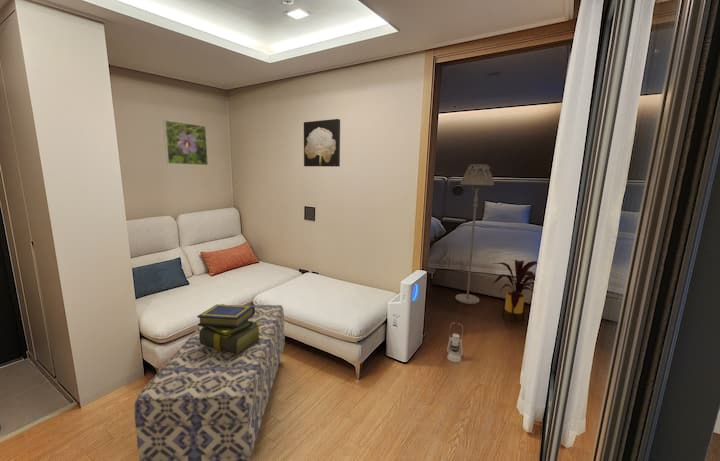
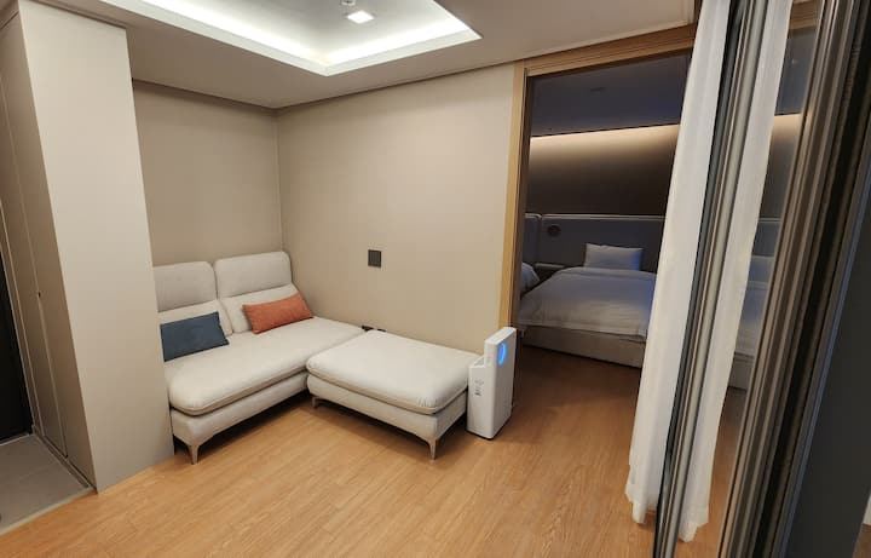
- stack of books [196,303,262,355]
- bench [133,304,286,461]
- floor lamp [454,163,495,305]
- house plant [492,259,538,322]
- wall art [303,118,341,168]
- lantern [446,322,464,363]
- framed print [162,119,209,166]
